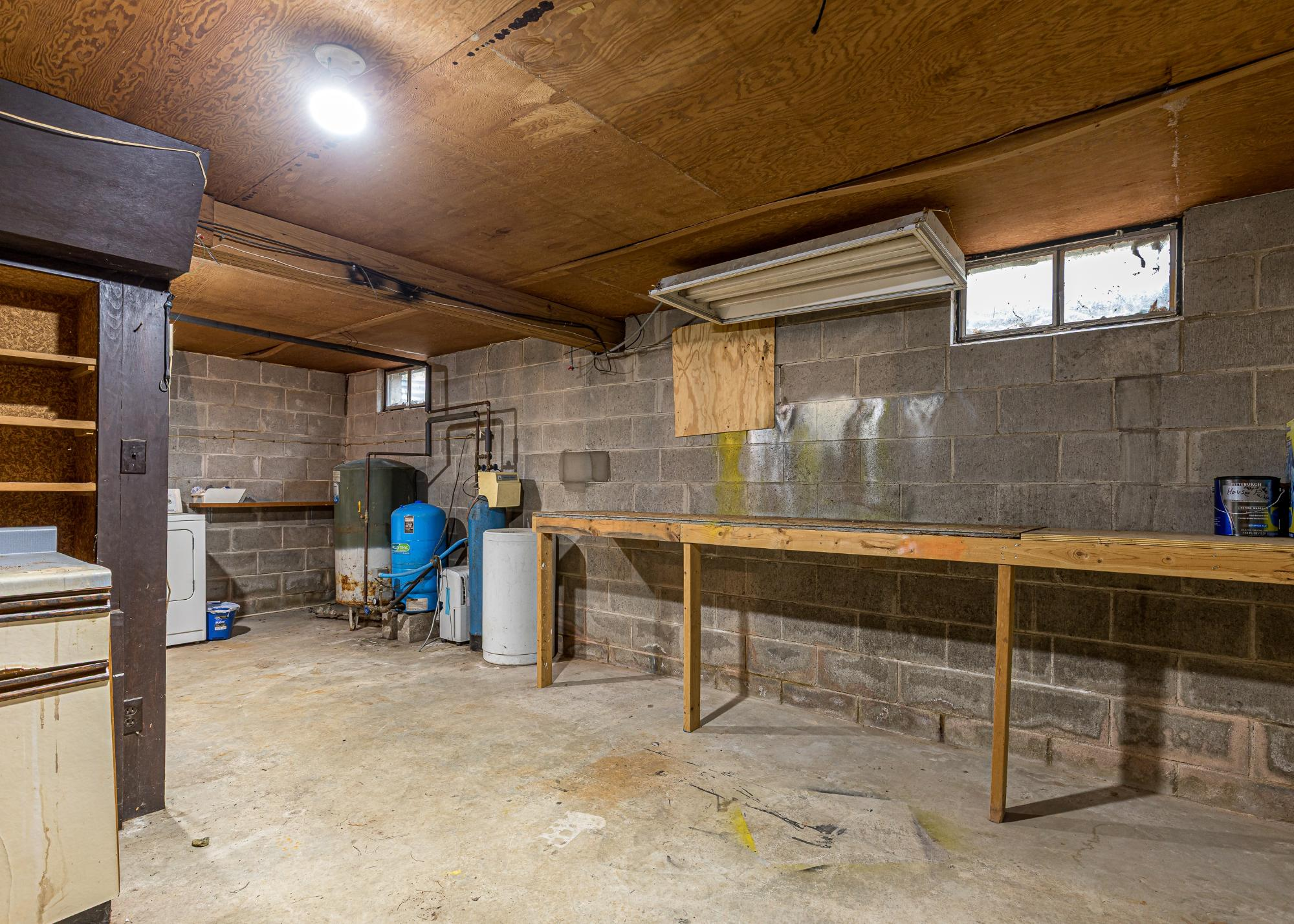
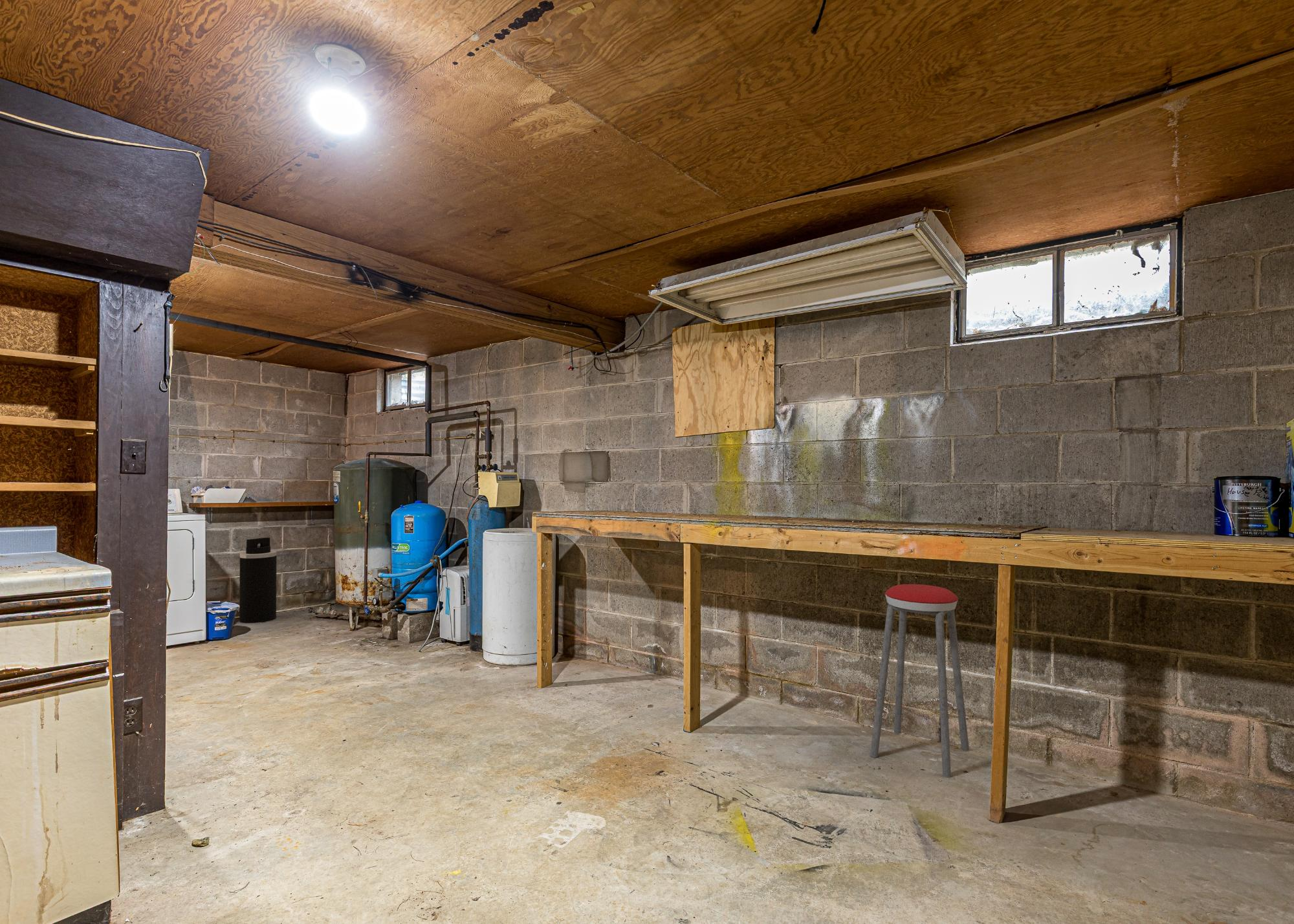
+ music stool [870,584,970,778]
+ trash can [239,537,278,624]
